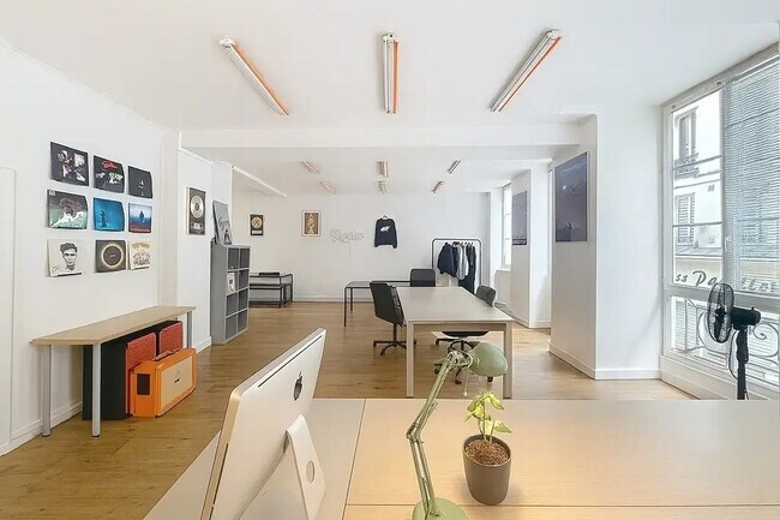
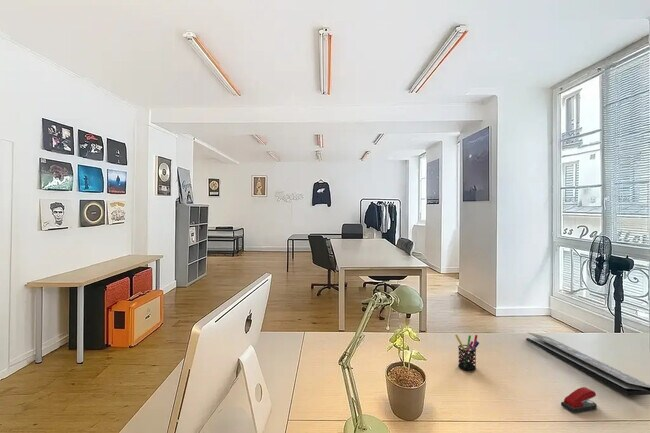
+ stapler [560,386,598,414]
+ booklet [525,331,650,397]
+ pen holder [454,333,480,372]
